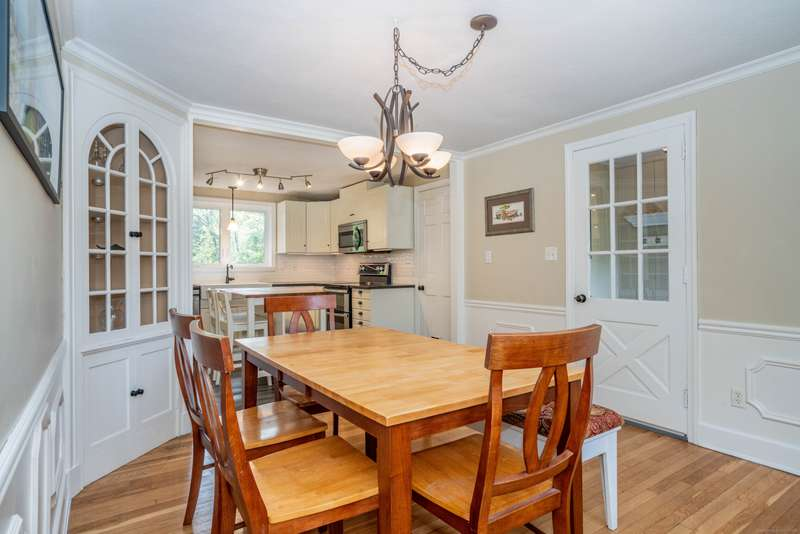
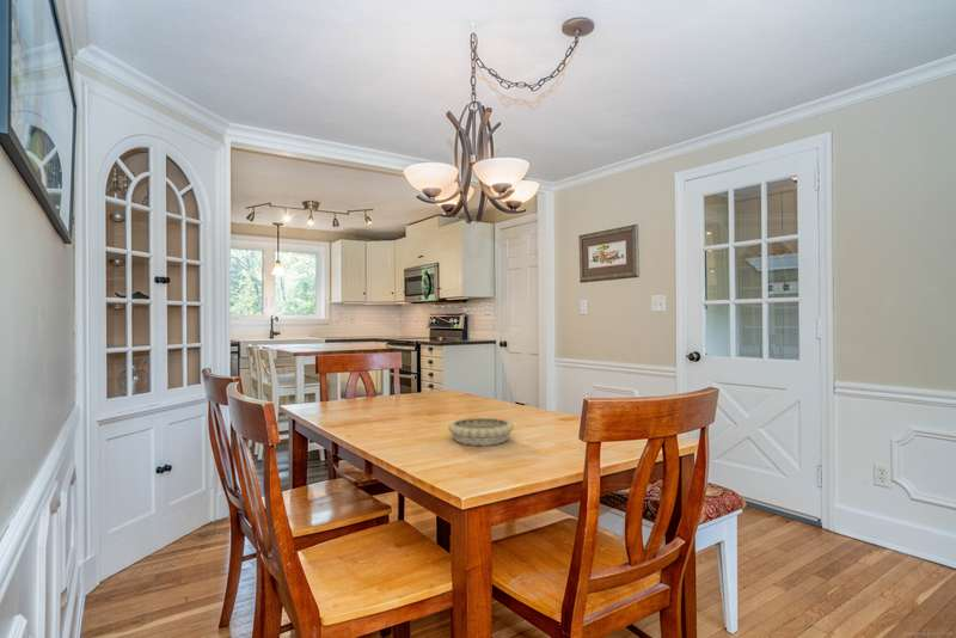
+ decorative bowl [447,417,515,447]
